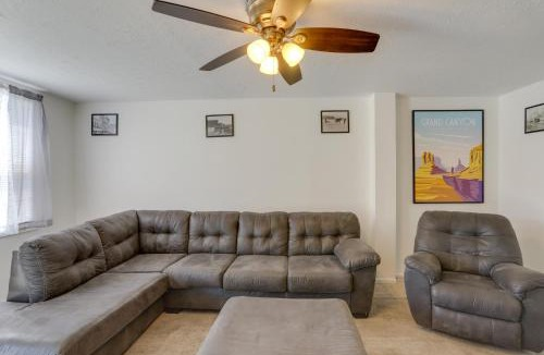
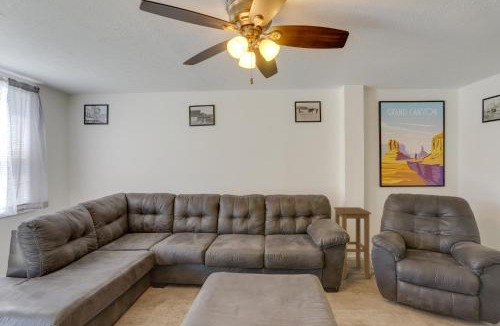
+ stool [333,206,372,280]
